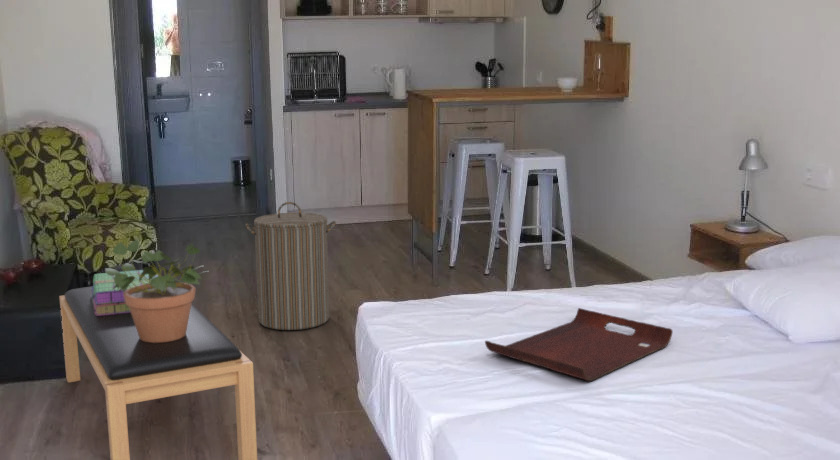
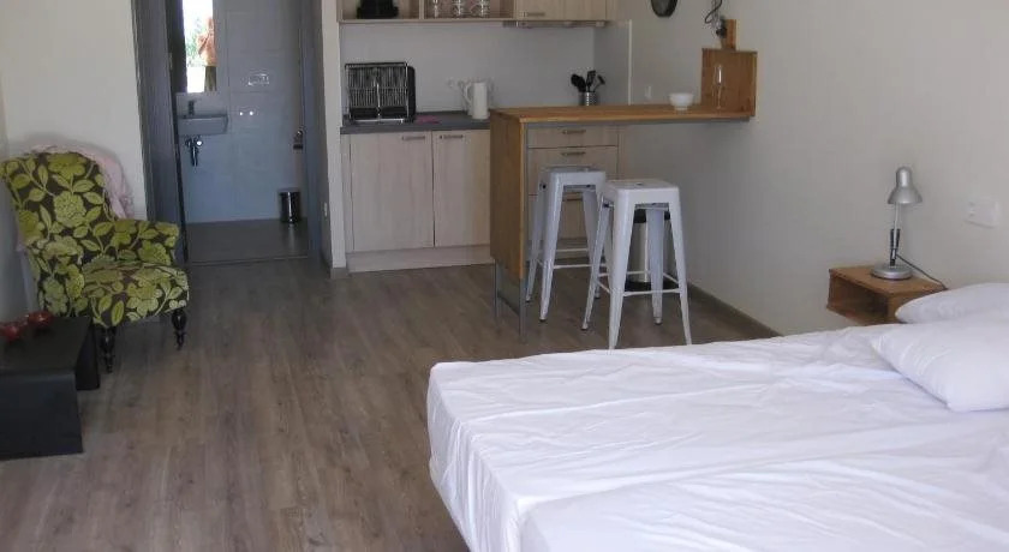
- stack of books [91,269,158,316]
- potted plant [104,238,208,343]
- bench [58,286,258,460]
- laundry hamper [245,201,337,331]
- serving tray [484,307,674,382]
